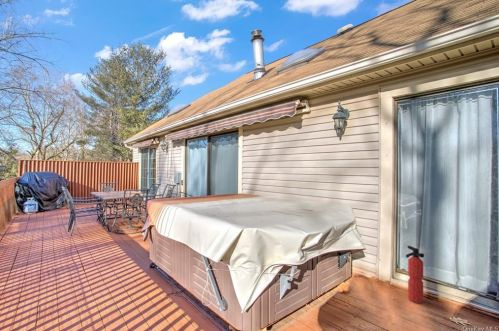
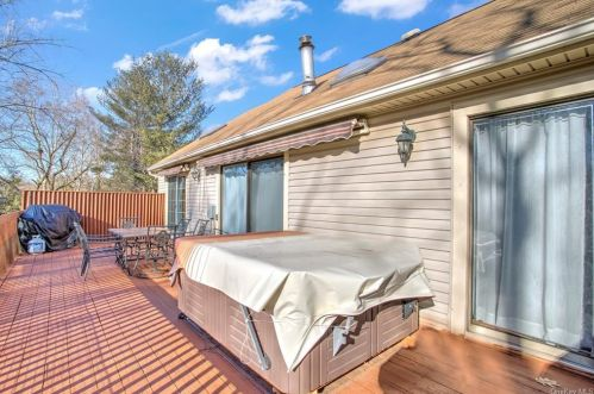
- fire extinguisher [405,245,425,304]
